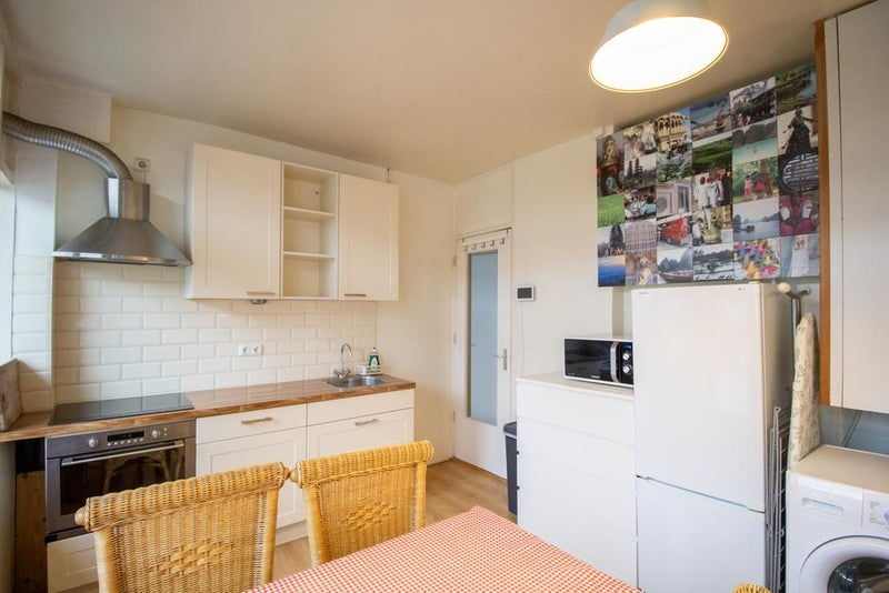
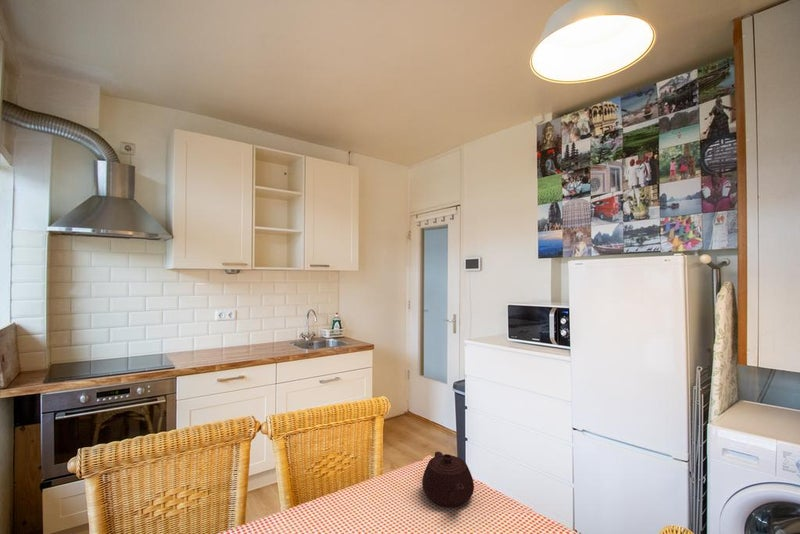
+ teapot [421,451,475,508]
